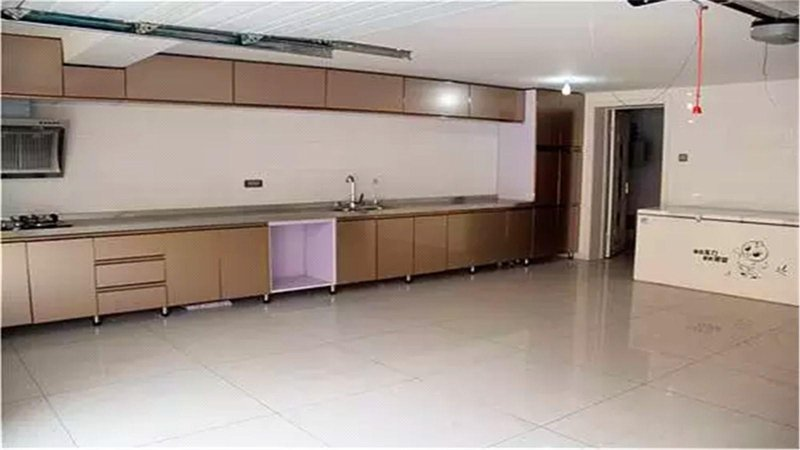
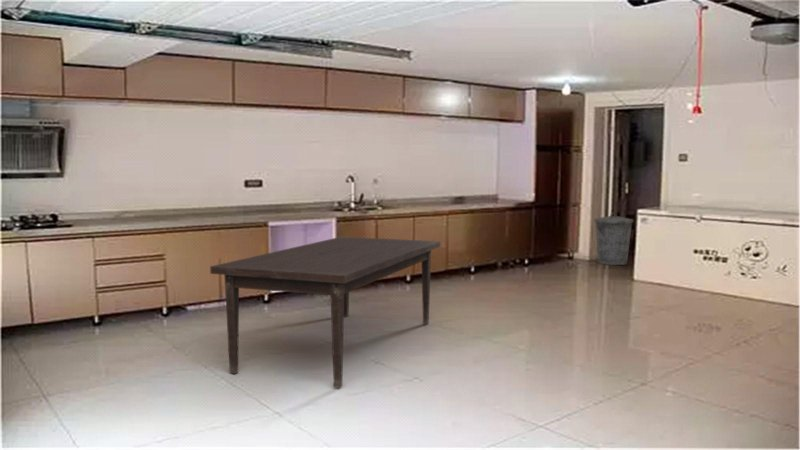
+ dining table [209,236,441,389]
+ trash can [593,212,634,266]
